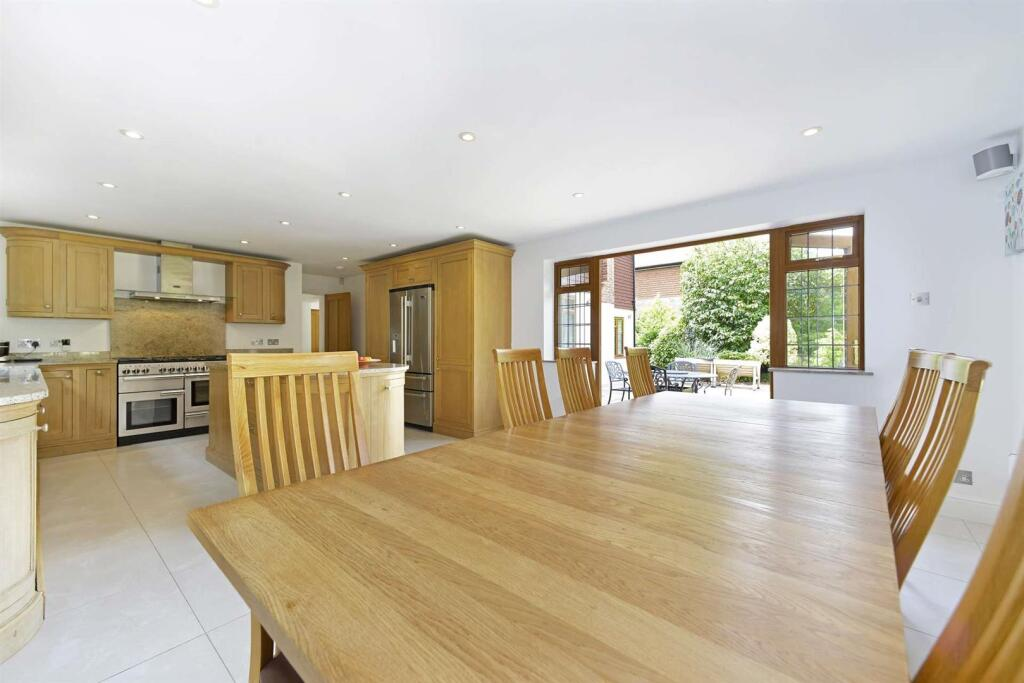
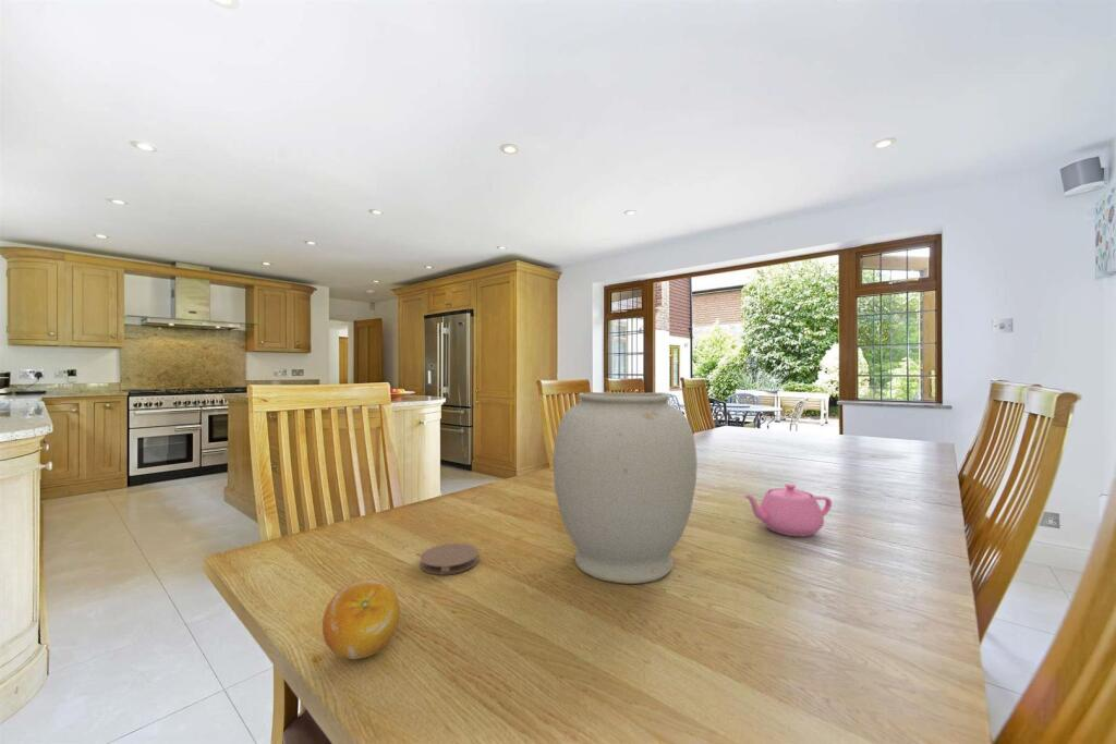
+ coaster [418,542,480,575]
+ teapot [742,483,833,537]
+ fruit [322,578,401,660]
+ vase [551,391,699,585]
